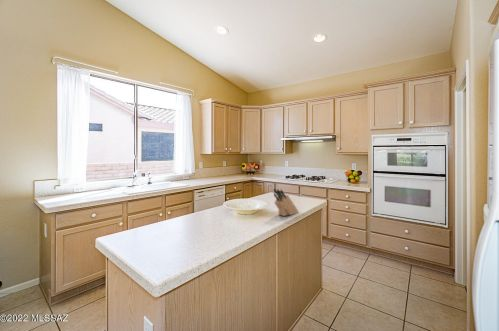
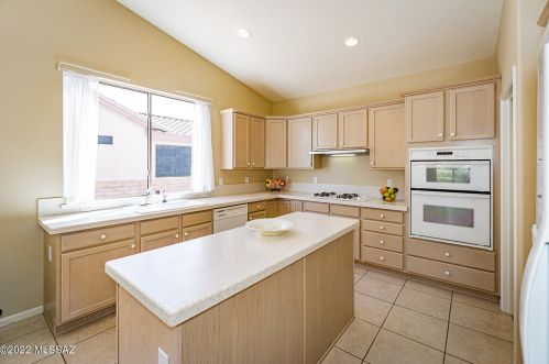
- knife block [273,187,300,217]
